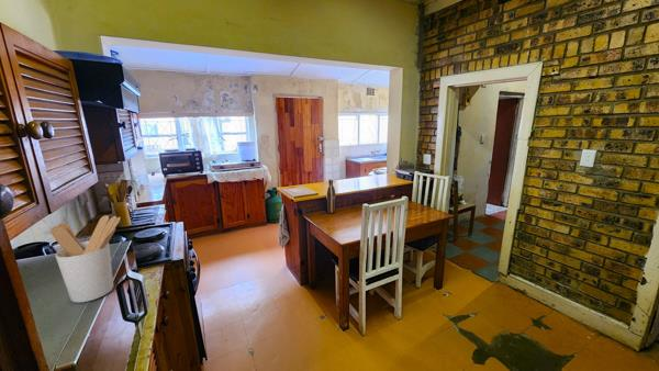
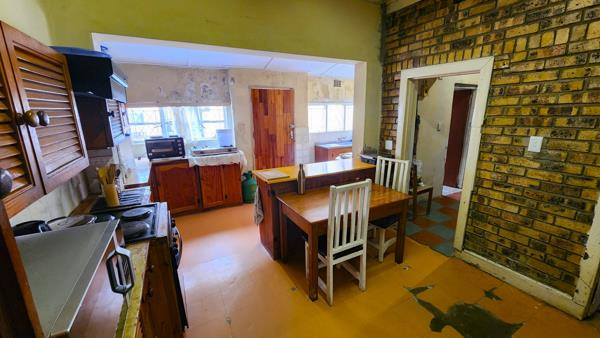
- utensil holder [49,214,122,304]
